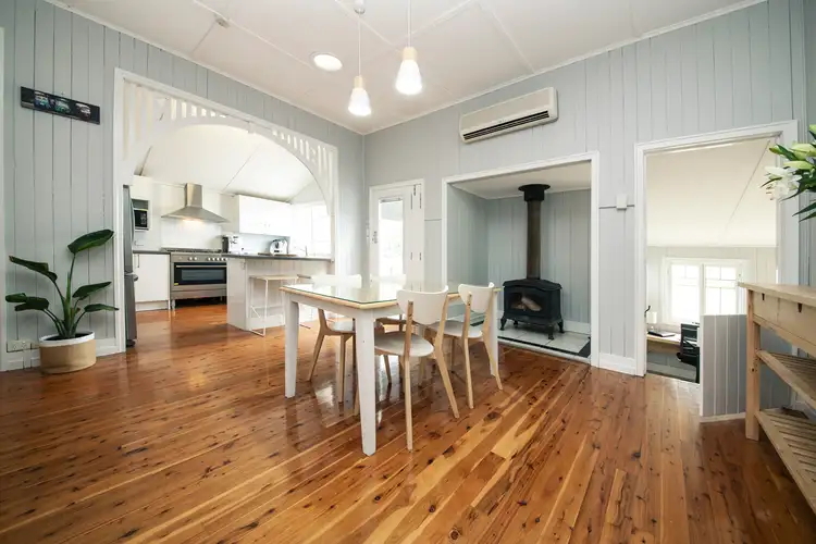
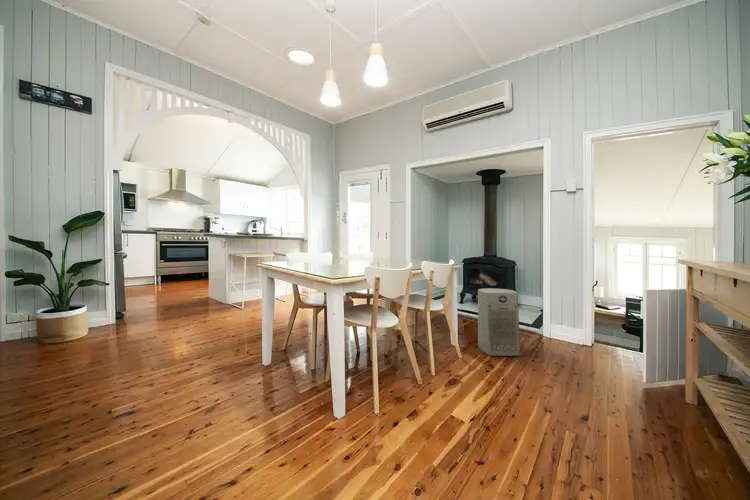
+ fan [477,287,521,357]
